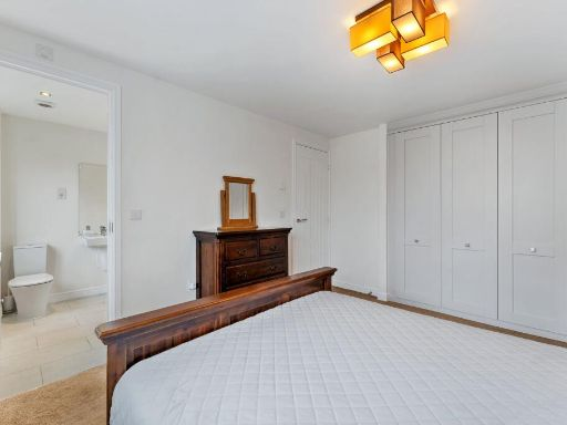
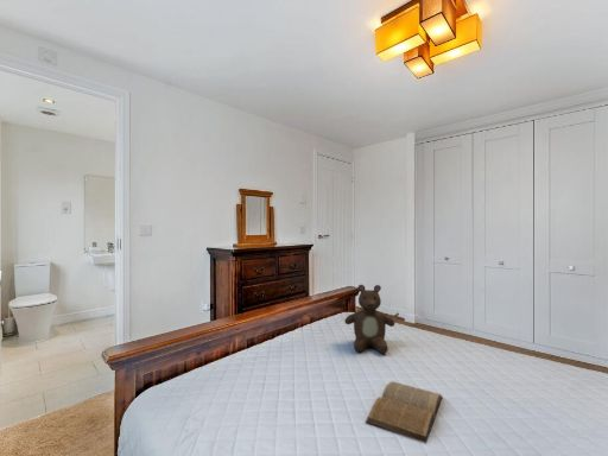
+ teddy bear [343,284,395,355]
+ book [365,380,444,444]
